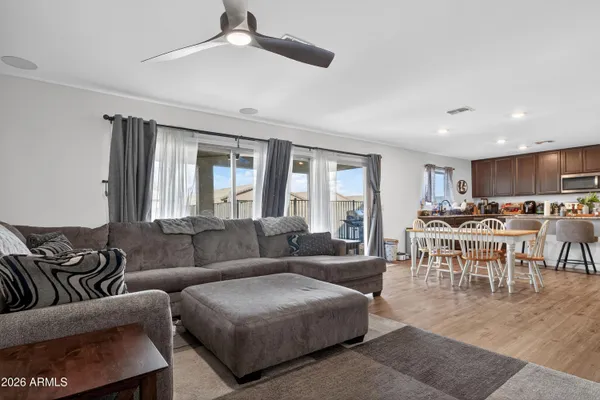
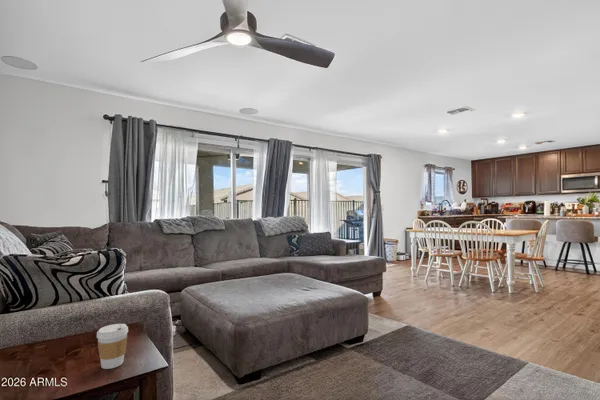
+ coffee cup [96,323,129,370]
